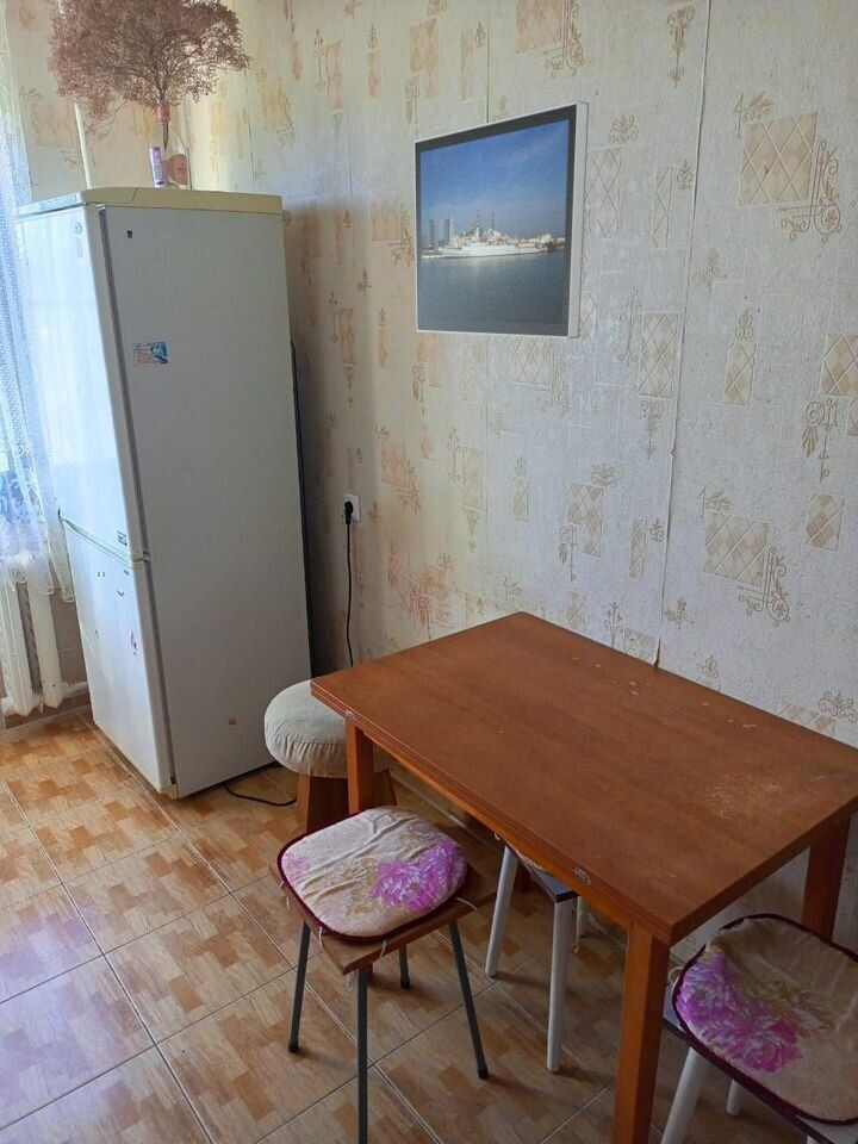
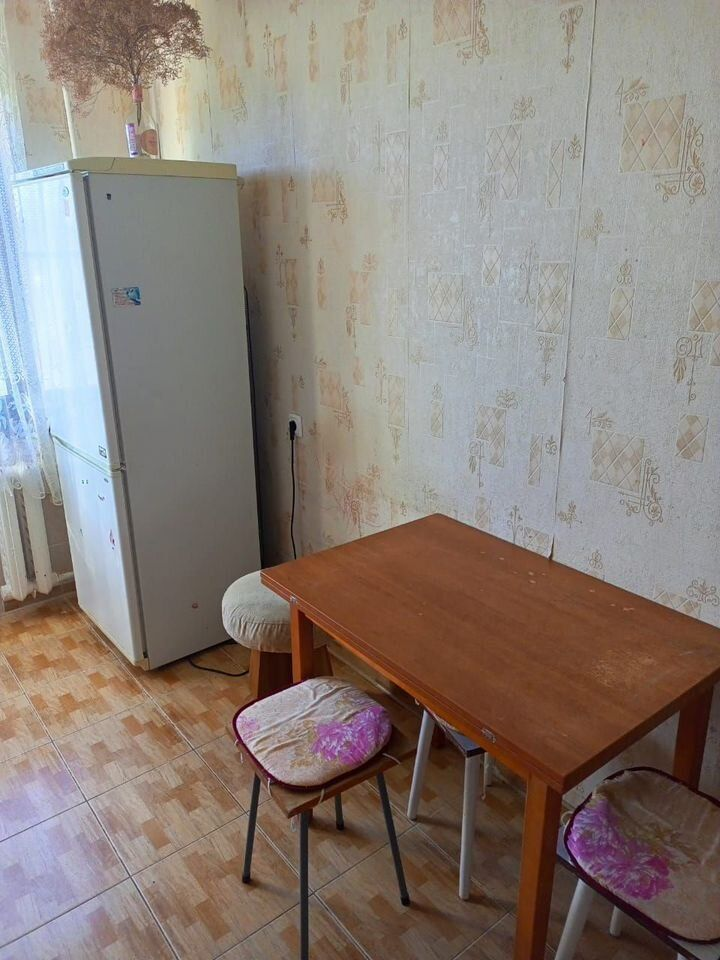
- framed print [412,100,590,340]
